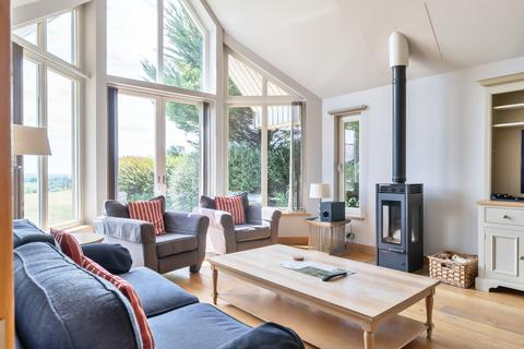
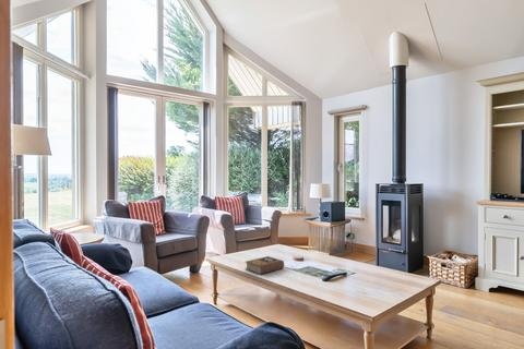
+ book [245,255,285,275]
